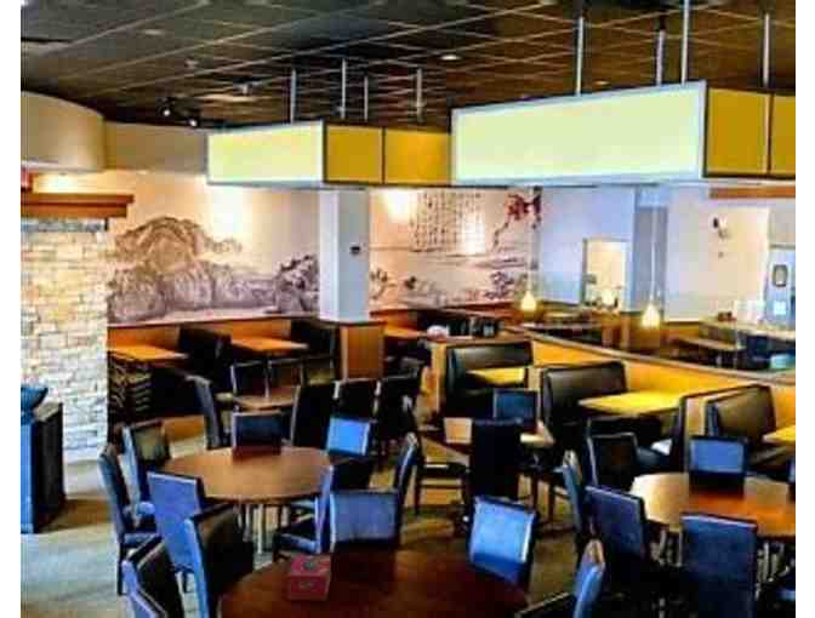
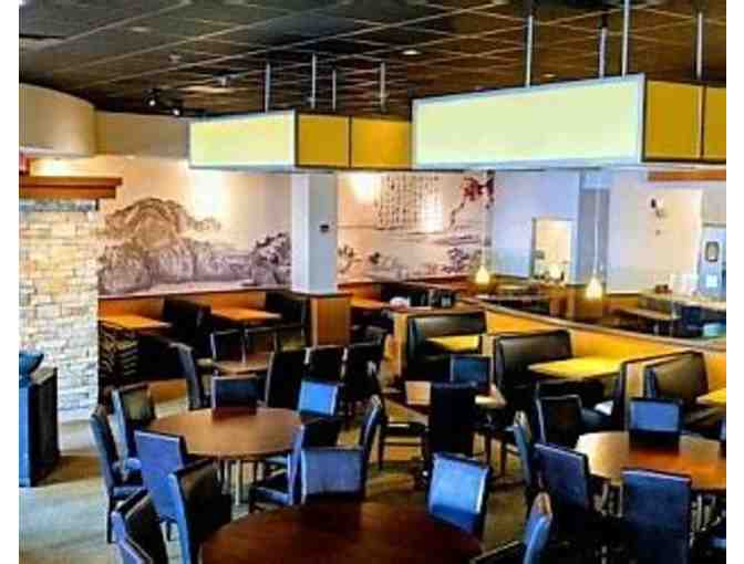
- tissue box [286,554,332,601]
